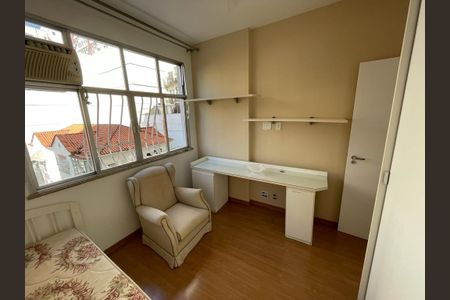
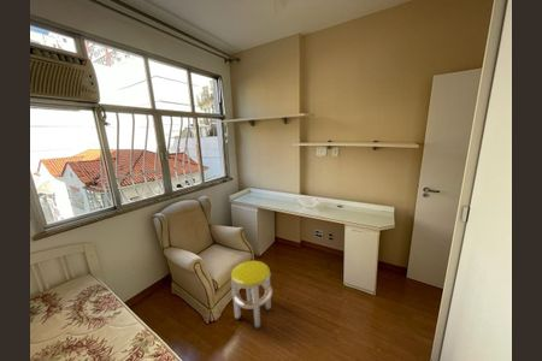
+ stool [230,260,273,330]
